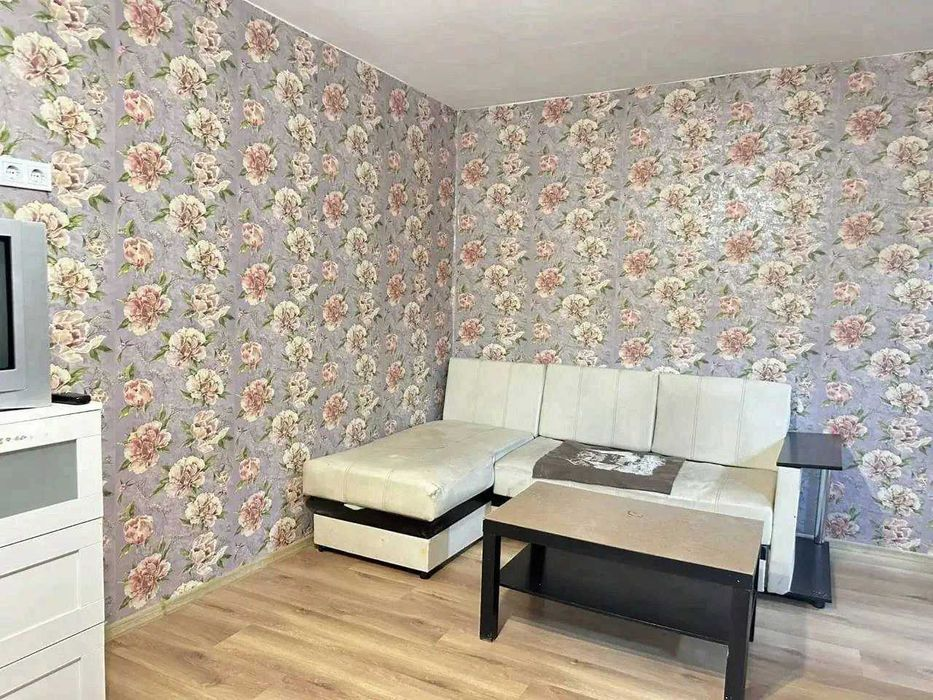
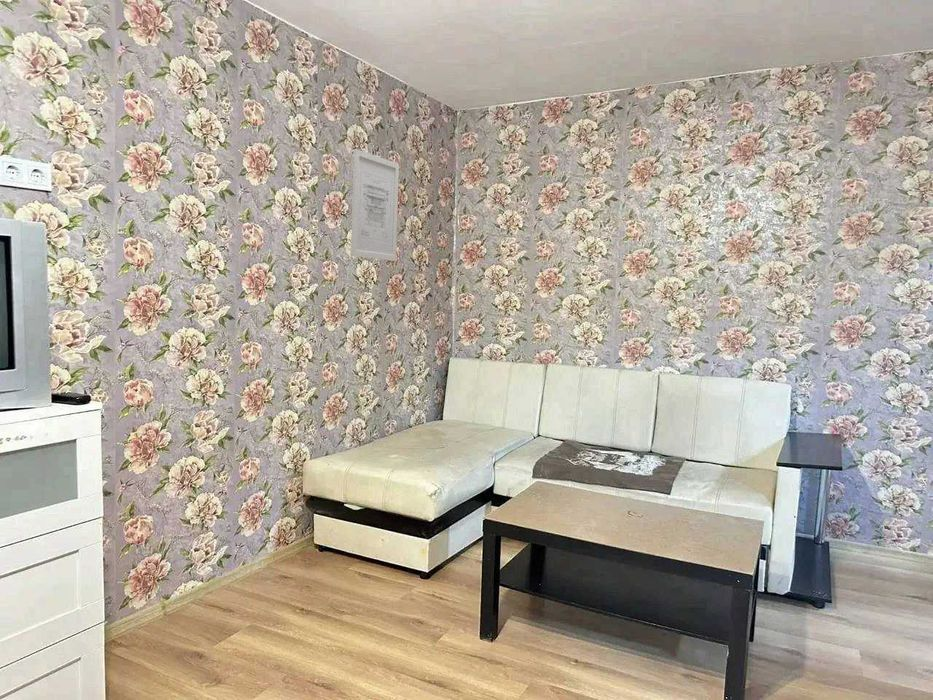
+ wall art [350,148,400,262]
